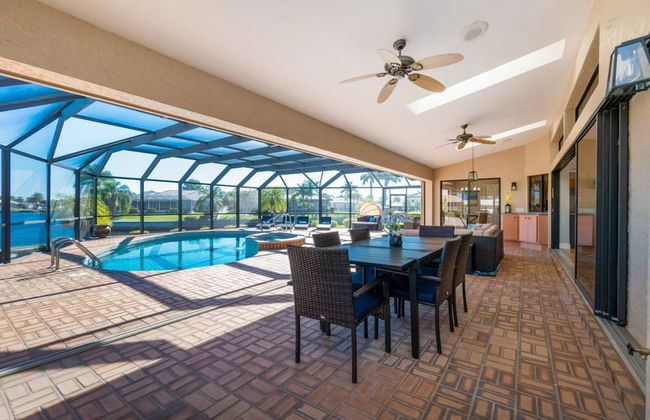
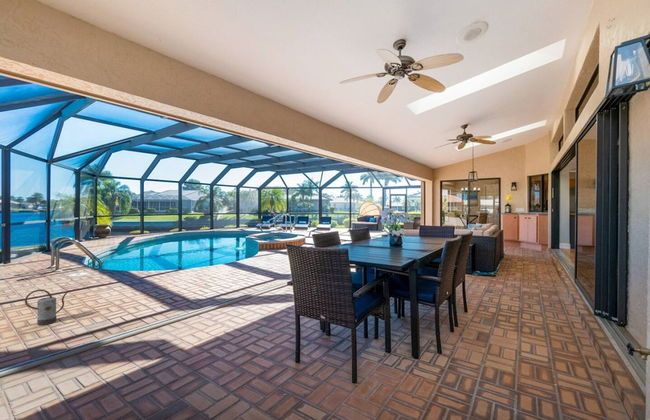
+ watering can [24,289,69,326]
